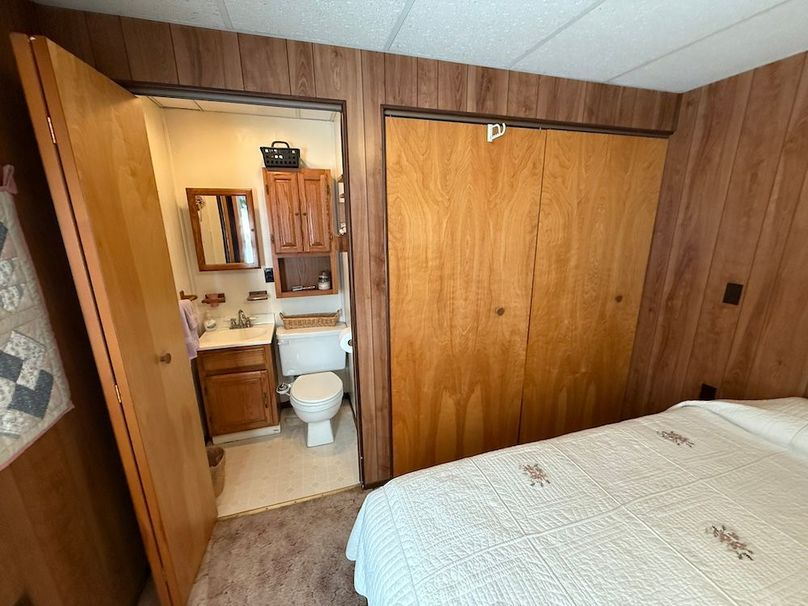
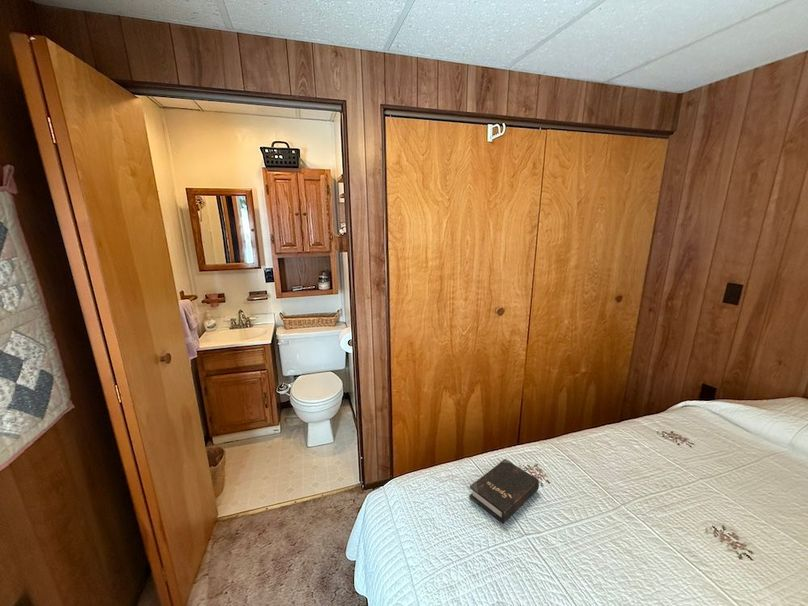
+ hardback book [468,458,540,524]
